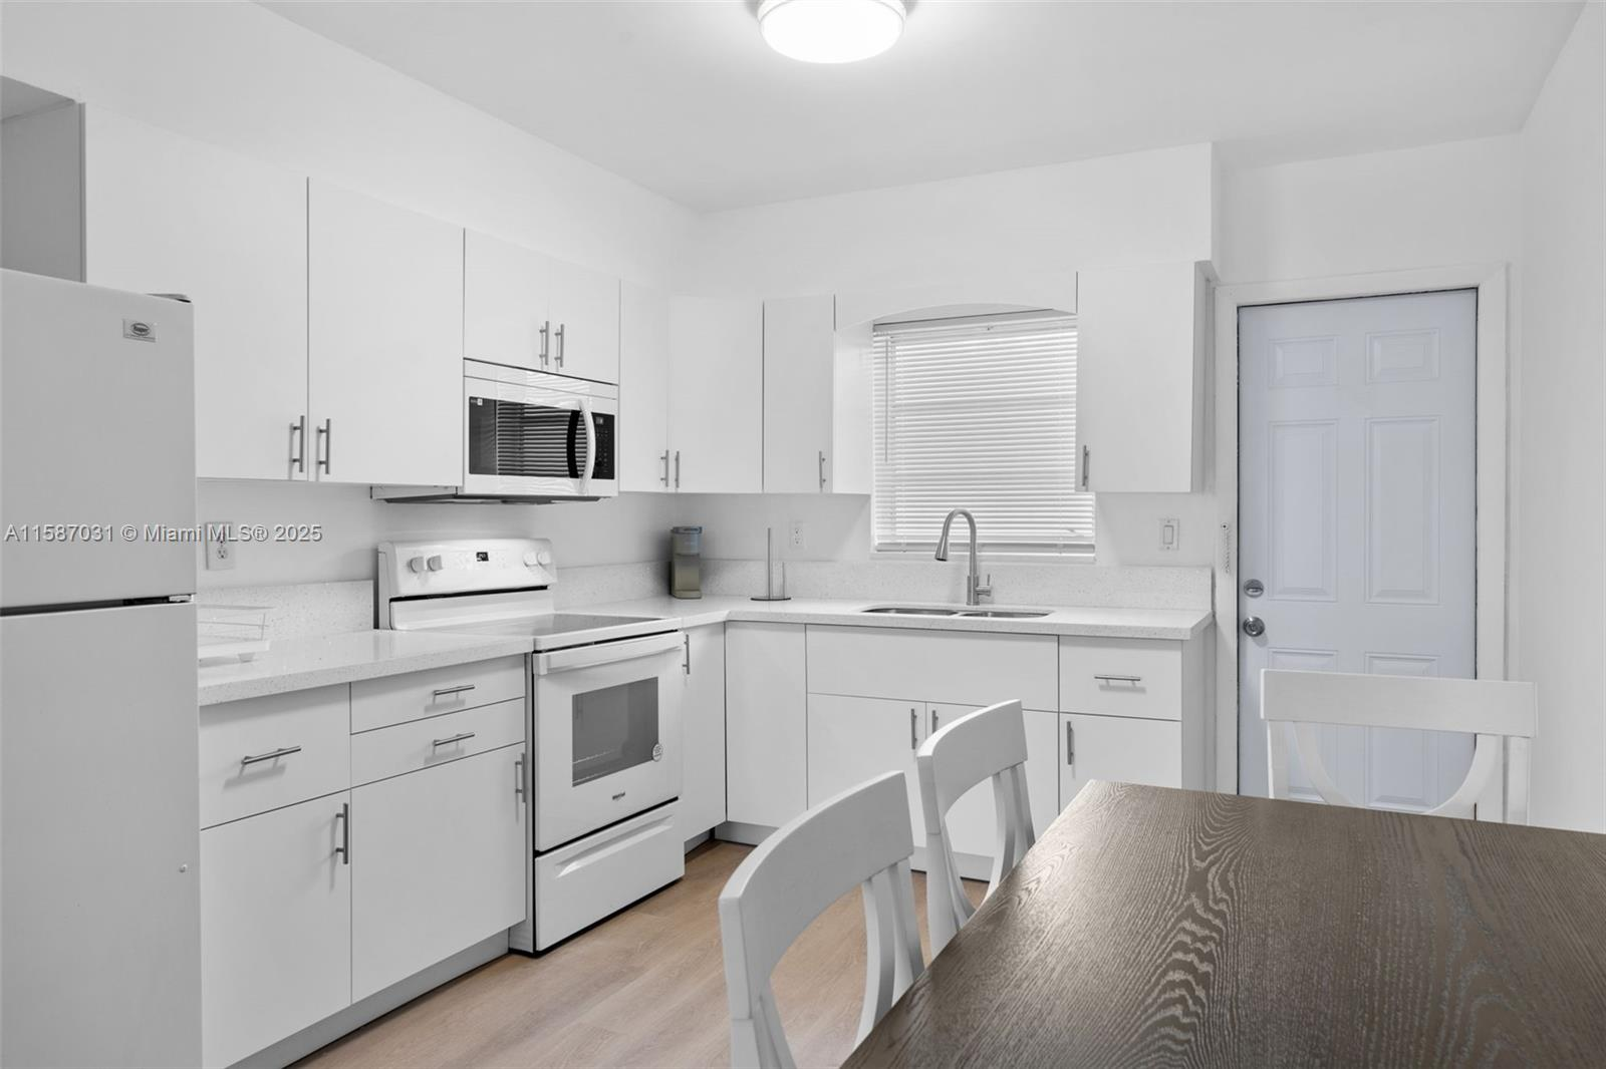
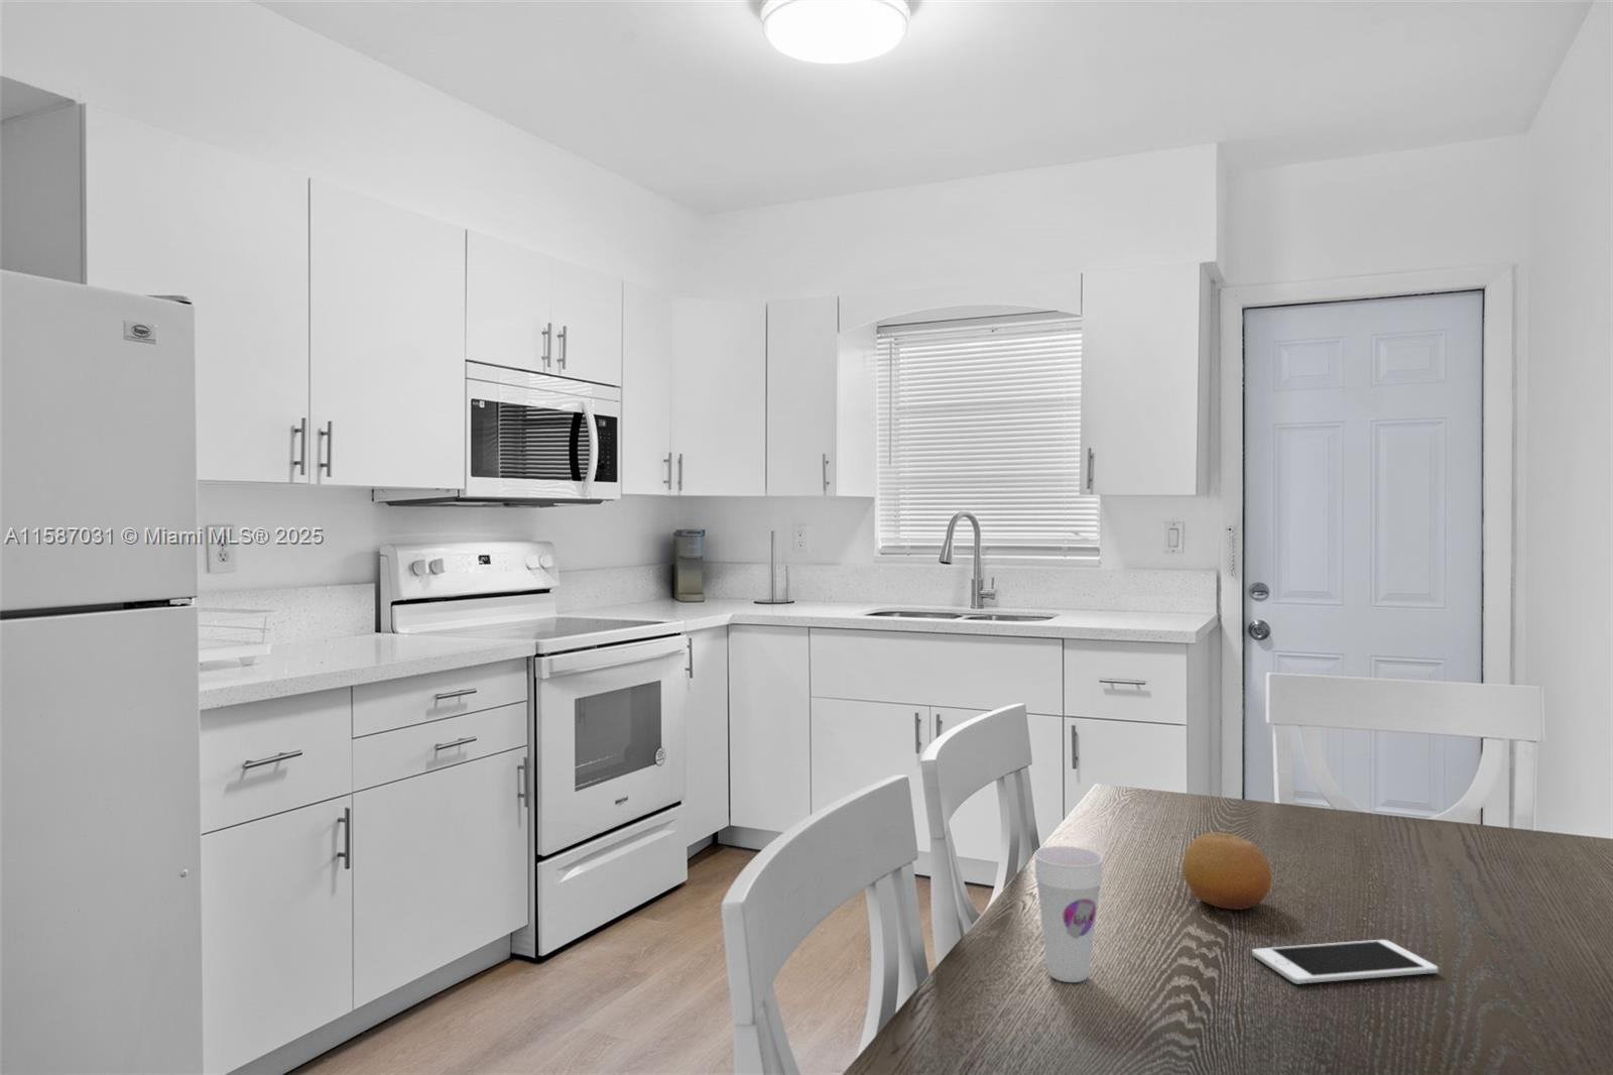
+ cup [1033,845,1105,984]
+ fruit [1181,831,1272,911]
+ cell phone [1251,939,1439,985]
